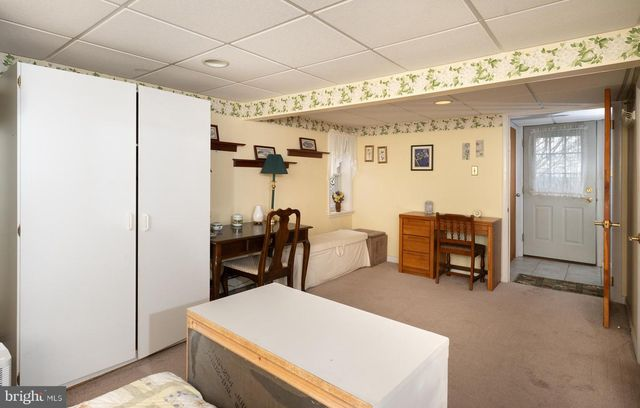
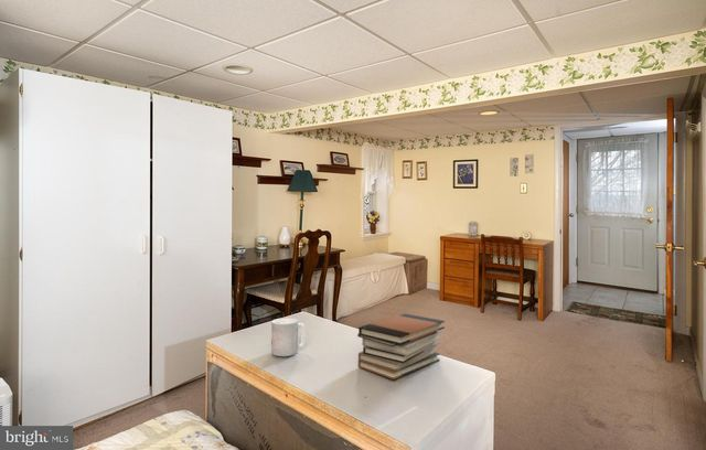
+ book stack [356,313,446,381]
+ mug [270,317,307,357]
